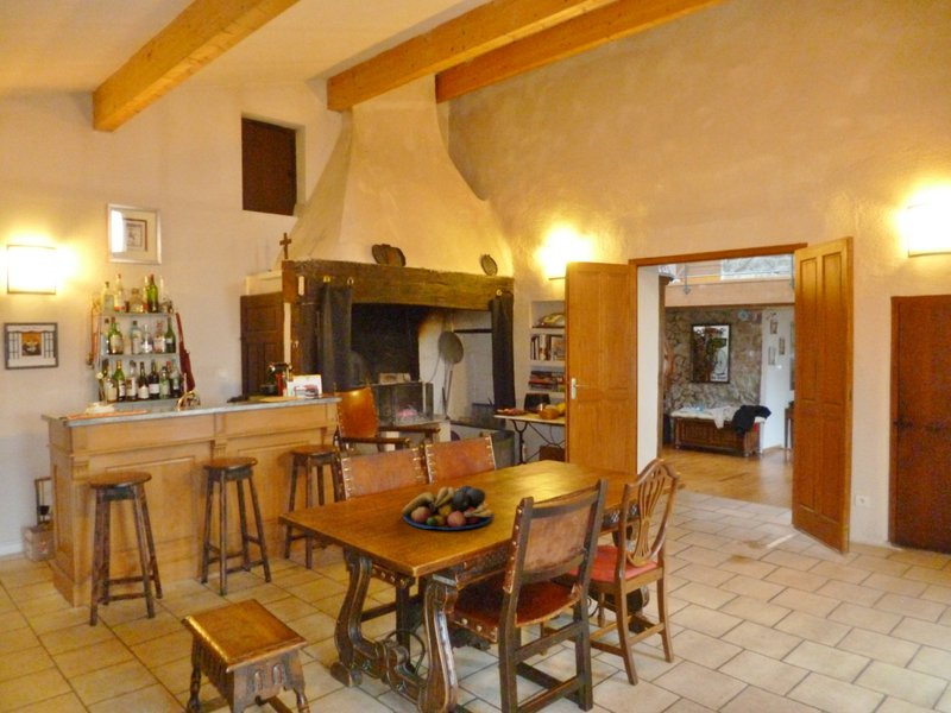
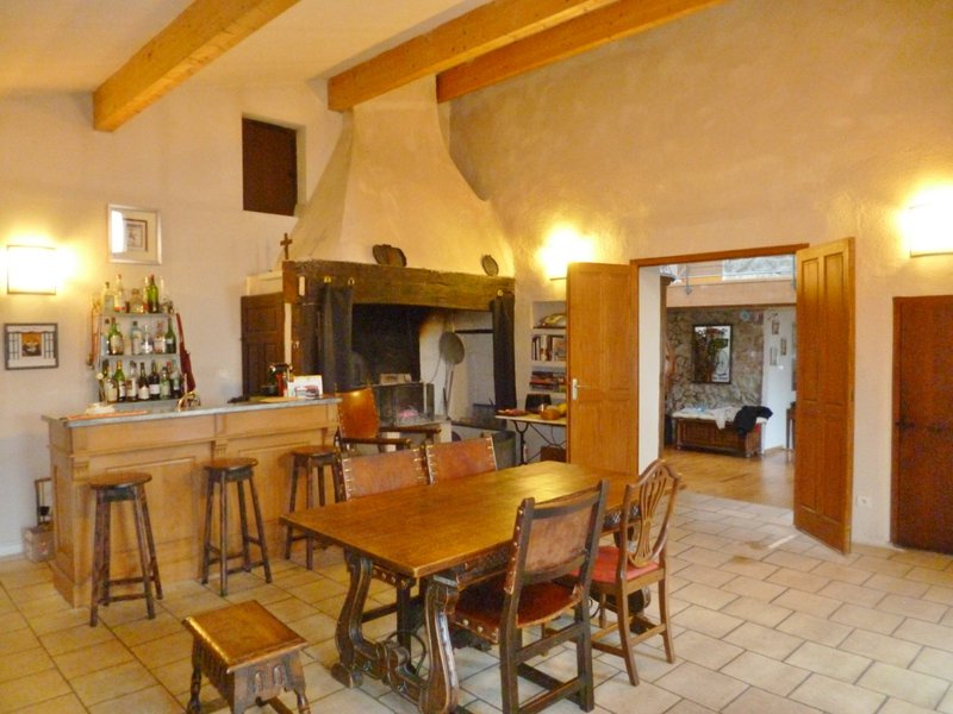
- fruit bowl [401,484,496,531]
